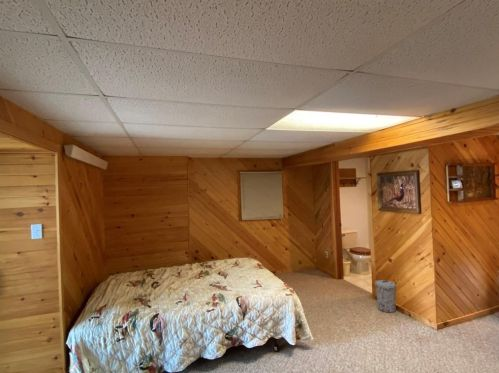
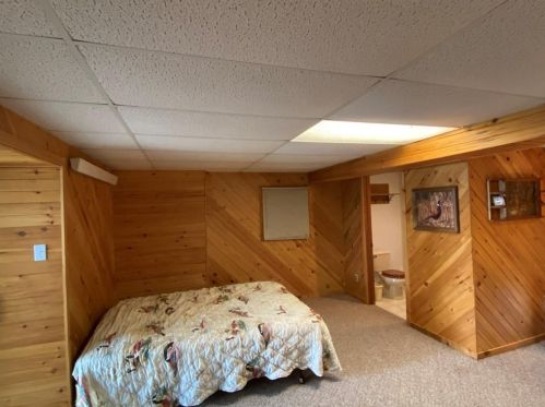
- trash can [374,279,397,313]
